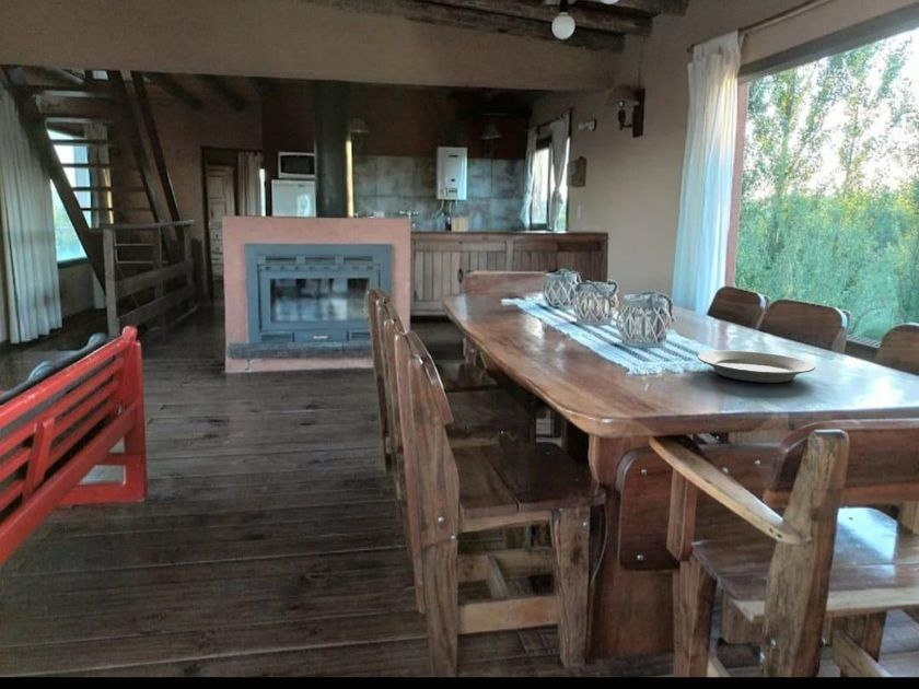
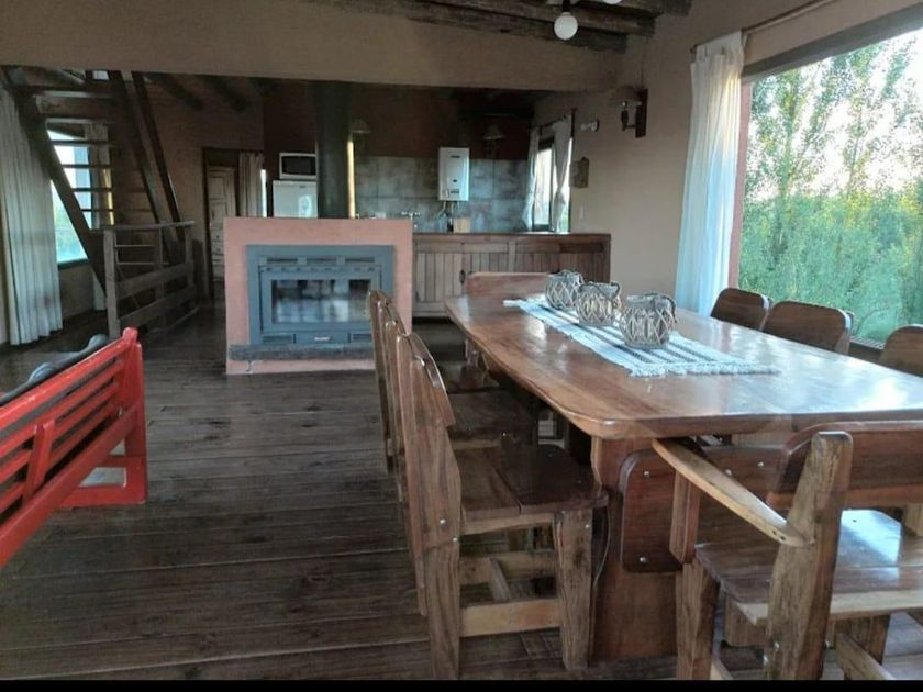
- plate [697,349,816,384]
